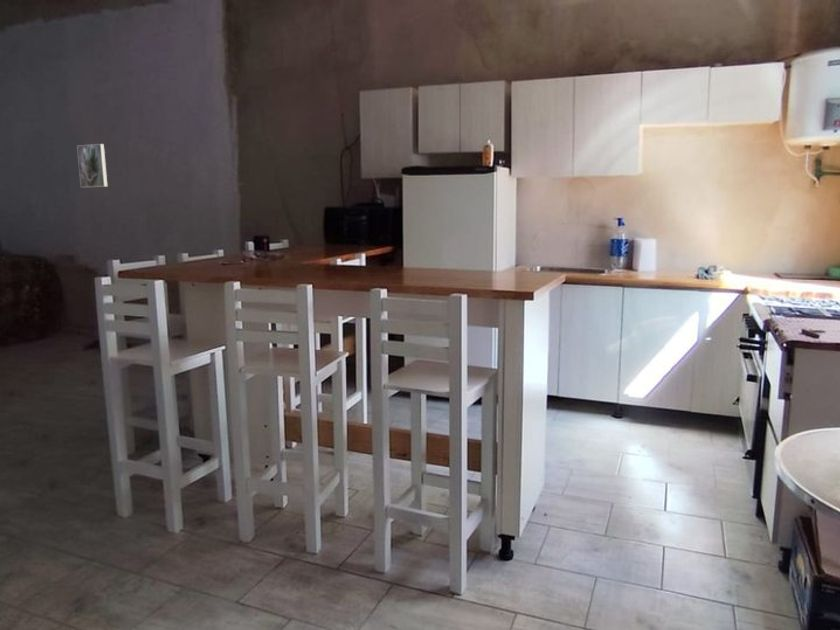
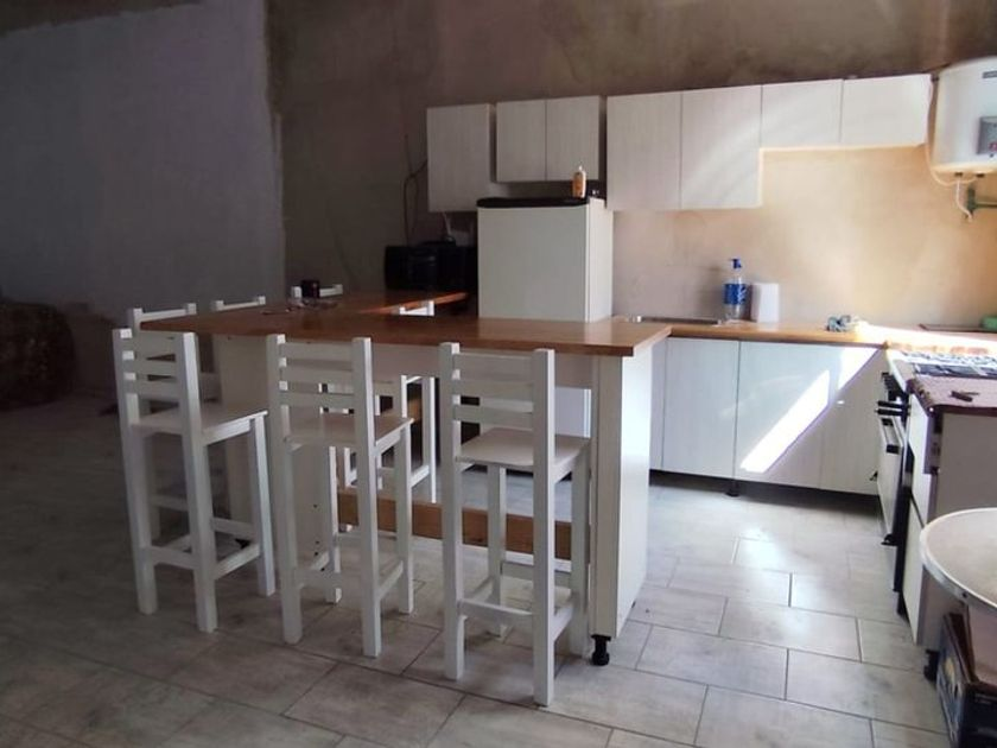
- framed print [76,143,108,188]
